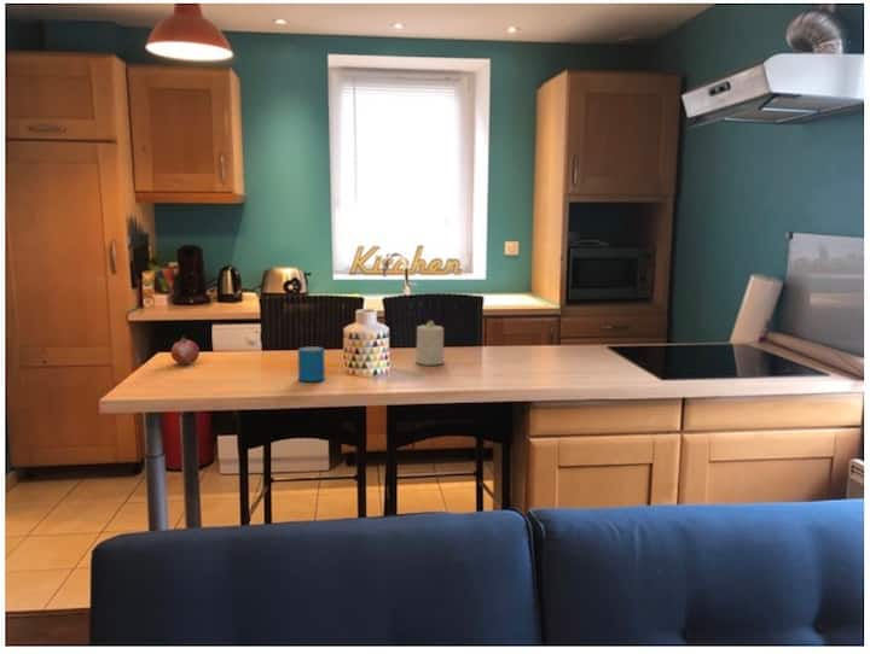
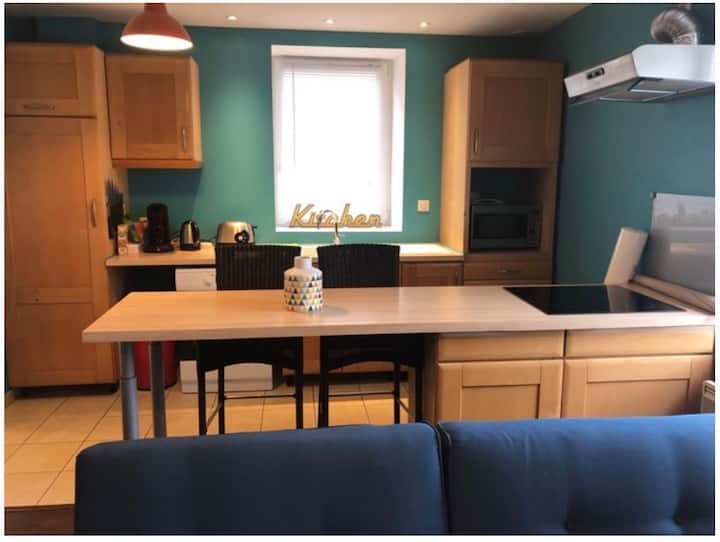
- fruit [170,334,201,366]
- mug [296,345,326,383]
- candle [414,320,445,367]
